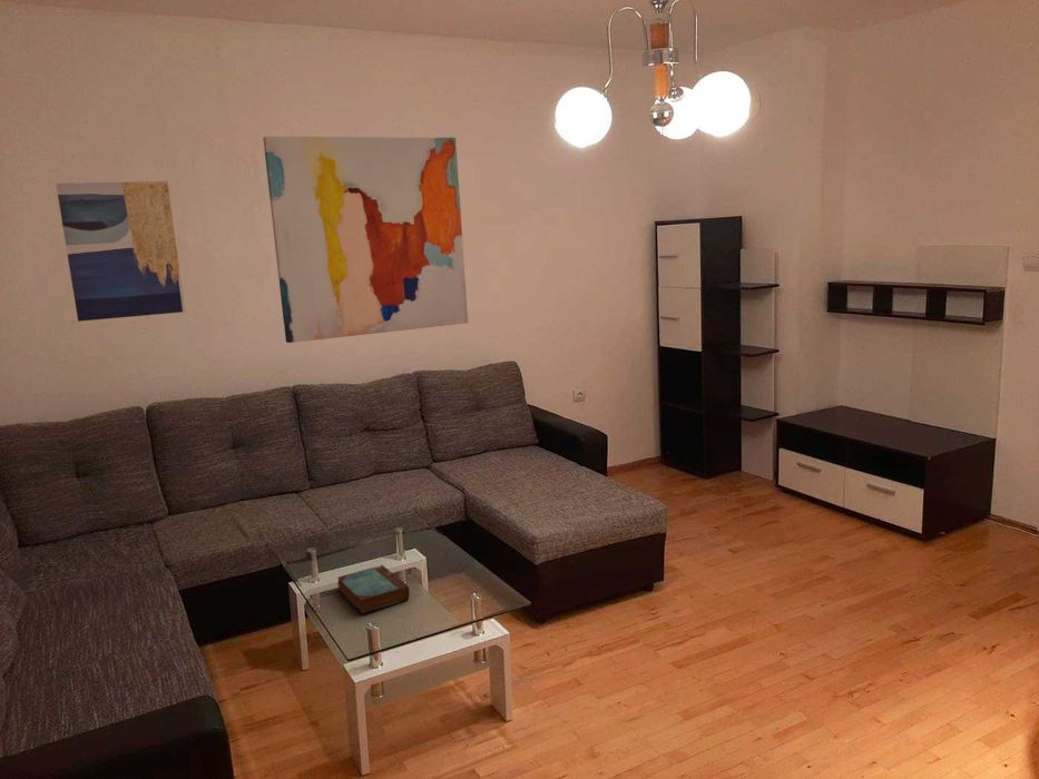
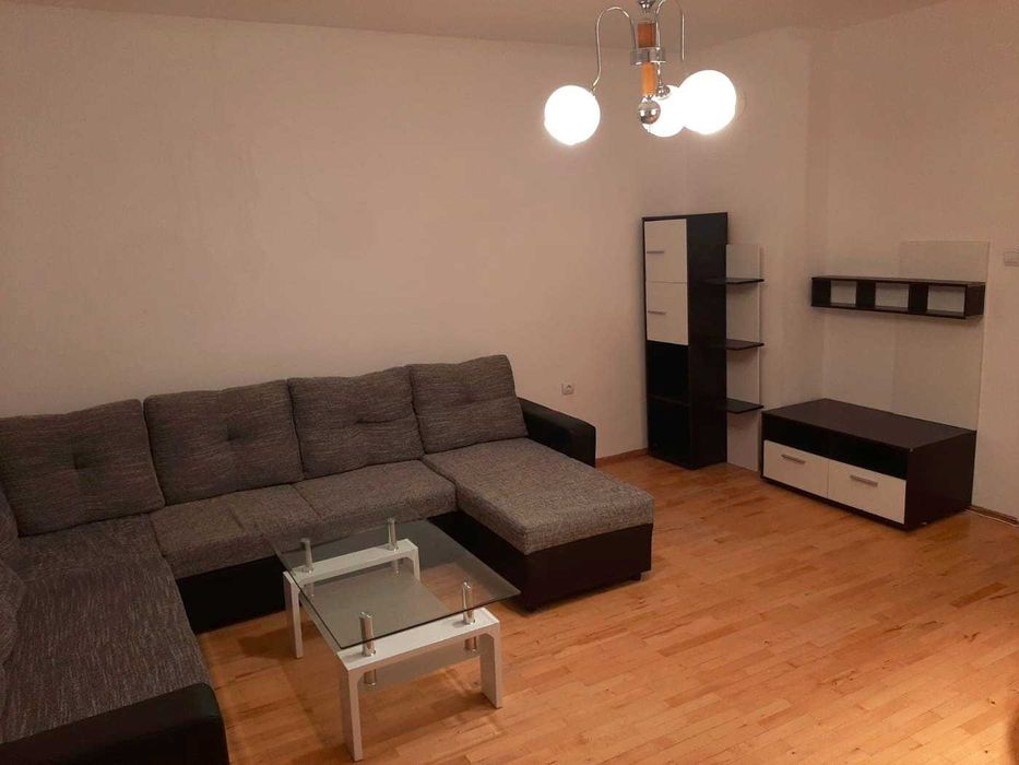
- book [336,564,411,614]
- wall art [262,136,469,344]
- wall art [55,180,186,323]
